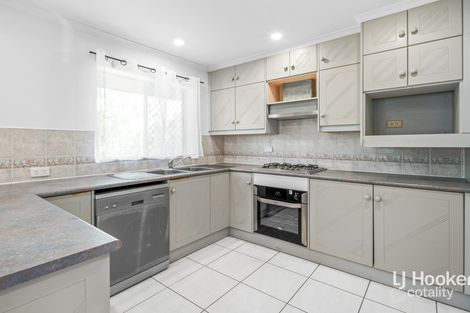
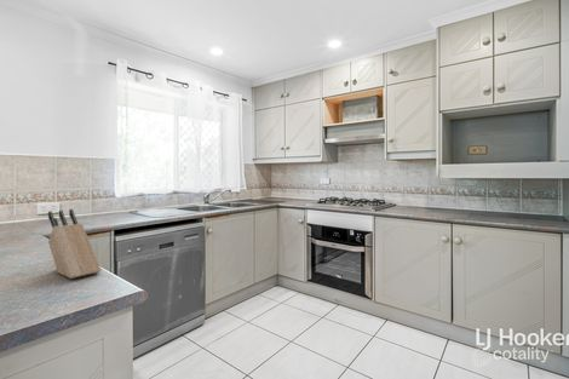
+ knife block [47,208,102,280]
